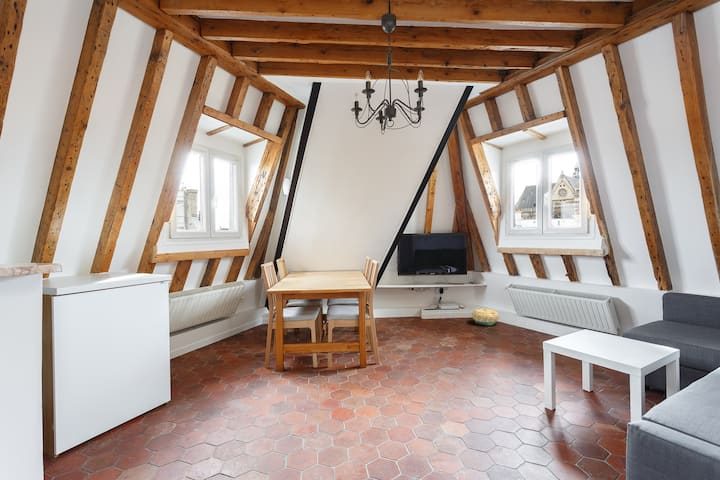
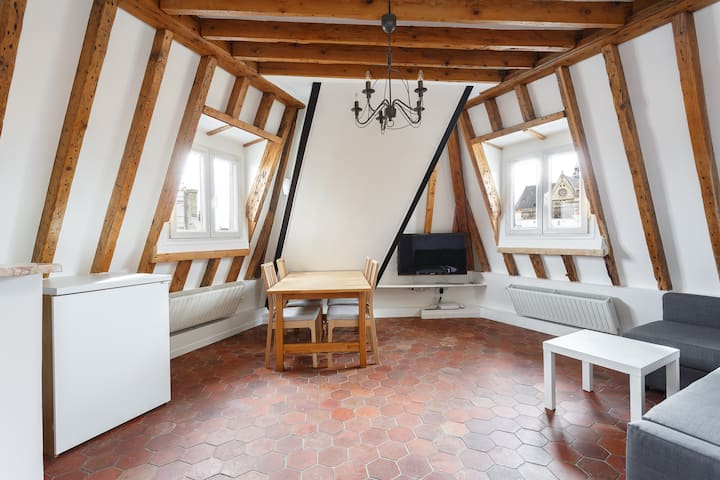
- basket [471,308,500,326]
